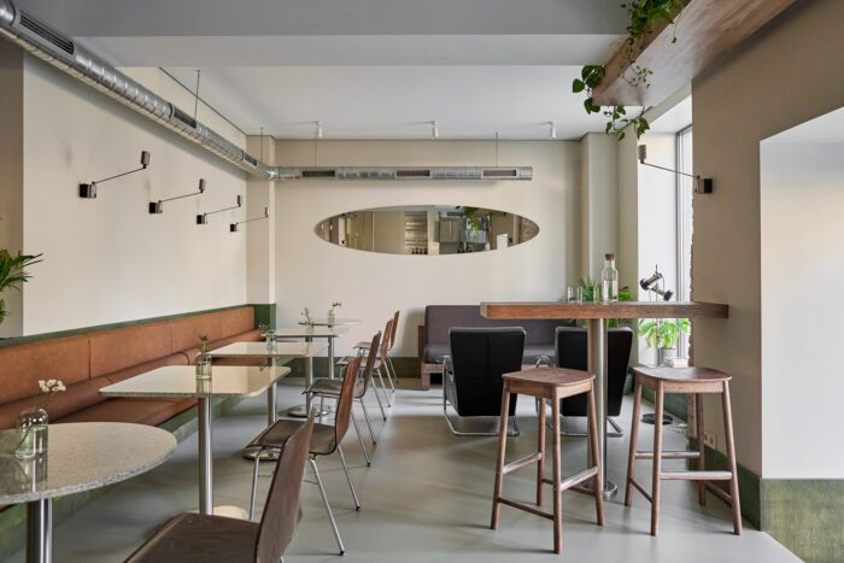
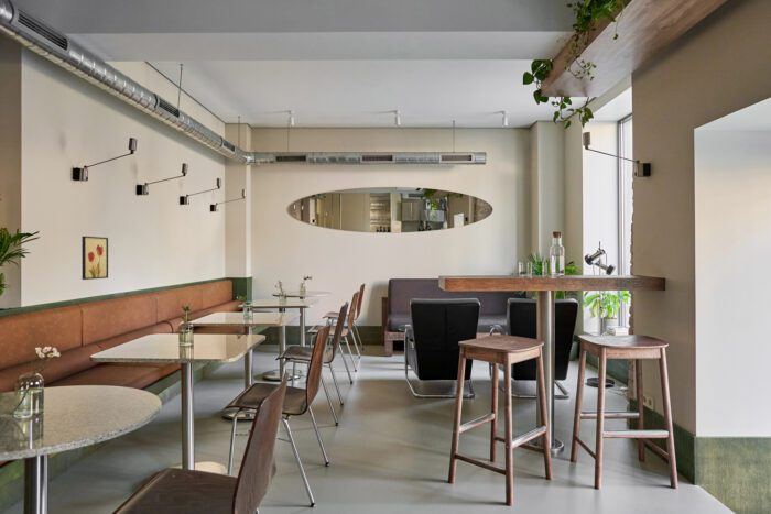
+ wall art [80,236,109,281]
